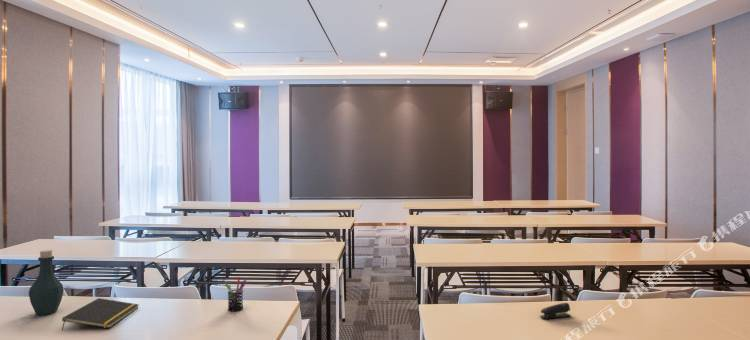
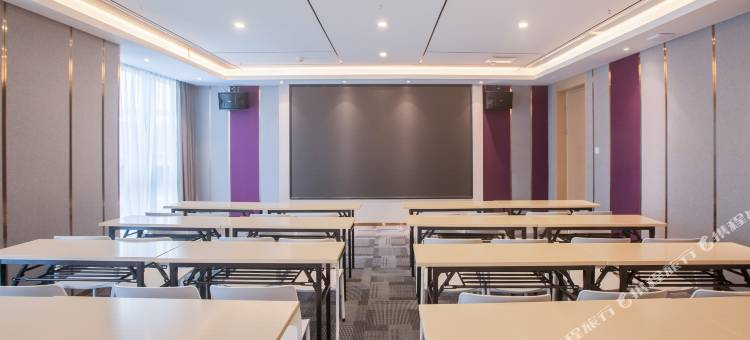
- stapler [539,302,572,320]
- bottle [28,249,65,316]
- notepad [61,297,140,332]
- pen holder [224,276,247,312]
